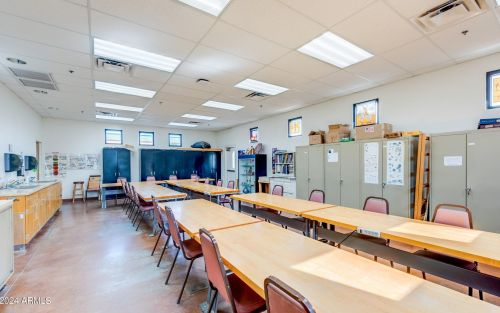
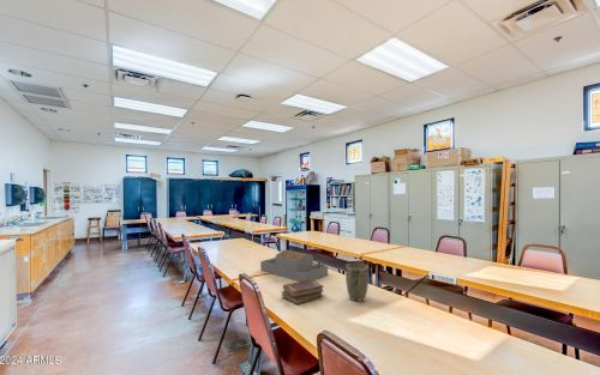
+ plant pot [344,262,370,303]
+ architectural model [259,249,329,283]
+ book set [281,279,325,306]
